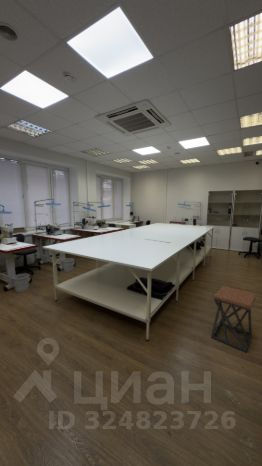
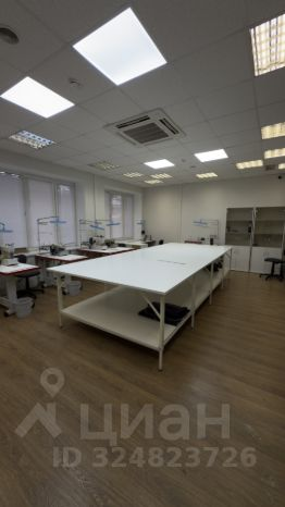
- stool [210,285,257,353]
